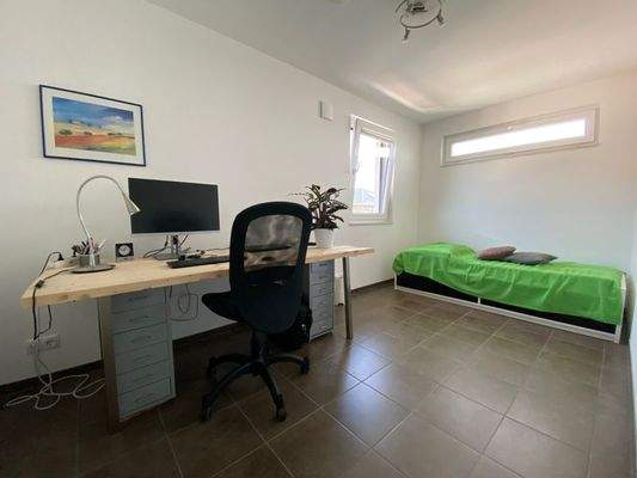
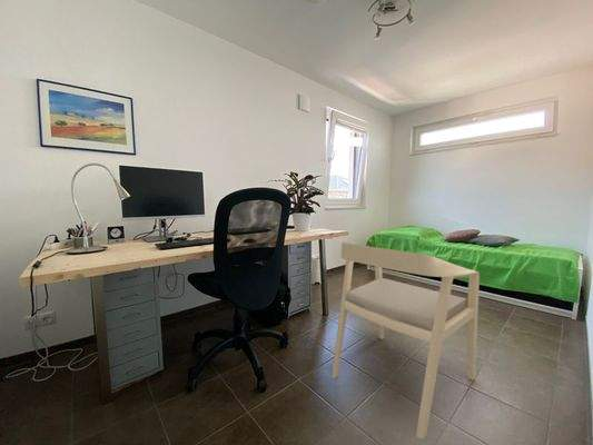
+ armchair [330,241,481,441]
